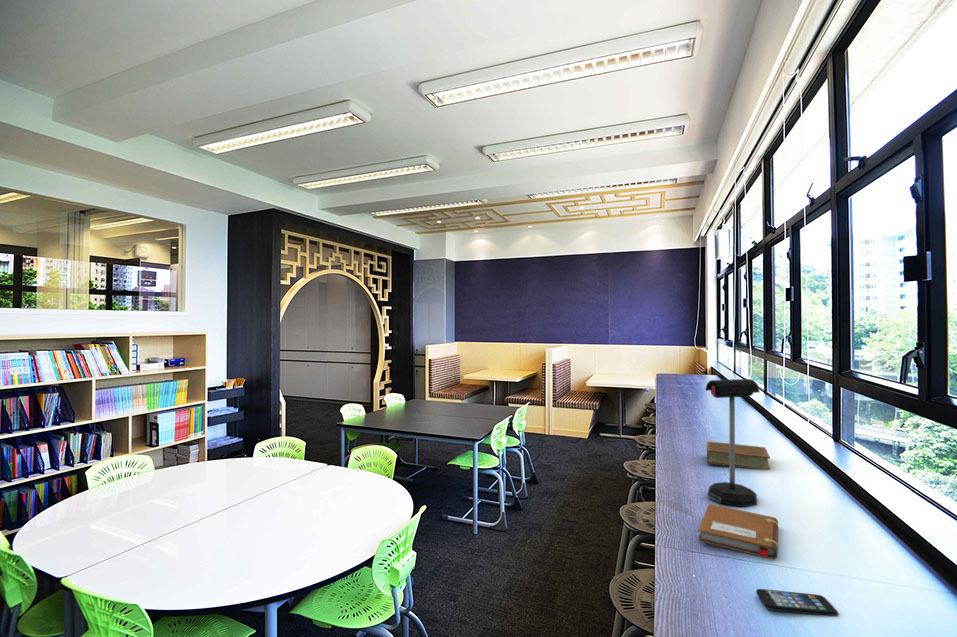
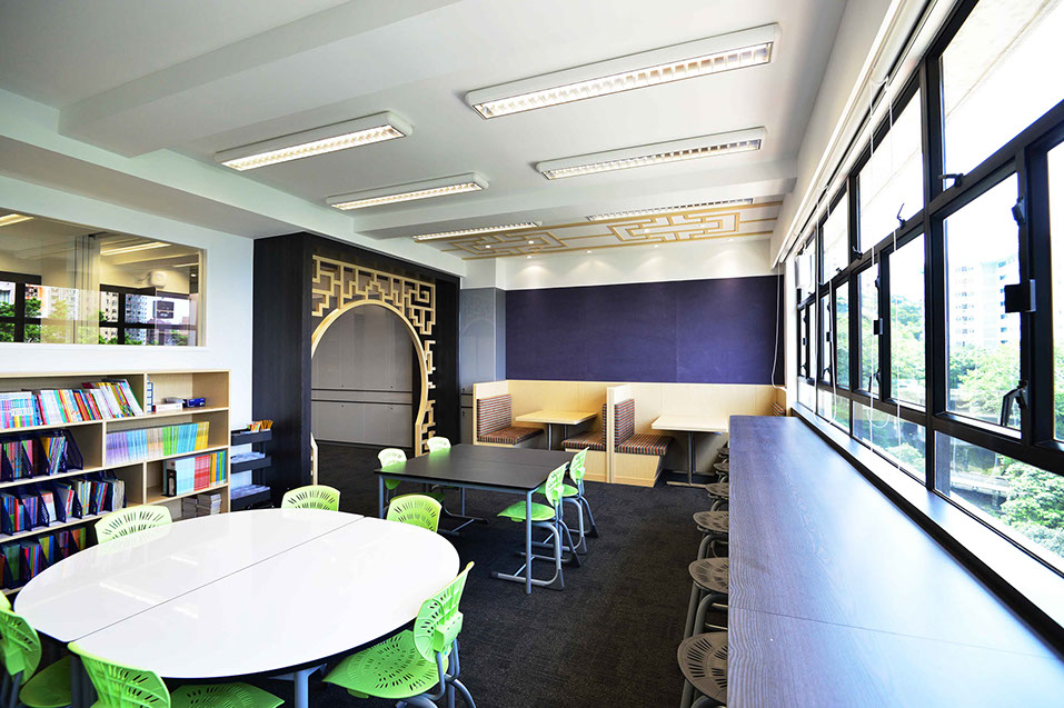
- smartphone [755,588,839,617]
- mailbox [704,378,761,508]
- book [706,440,771,471]
- notebook [697,503,780,560]
